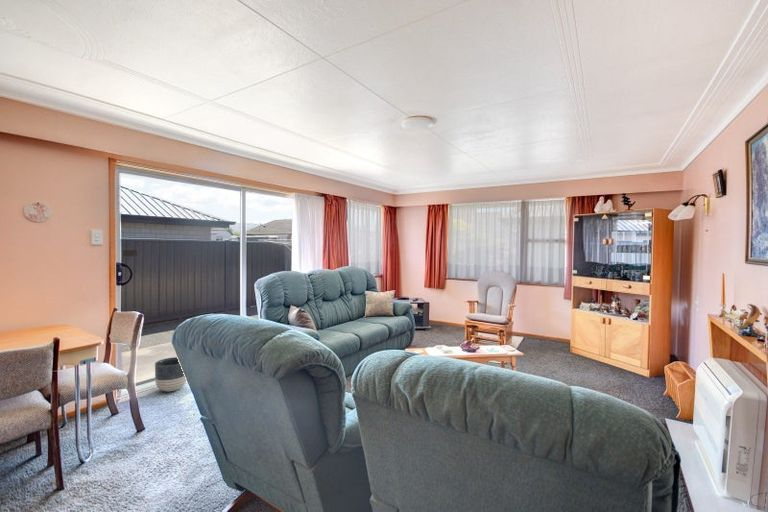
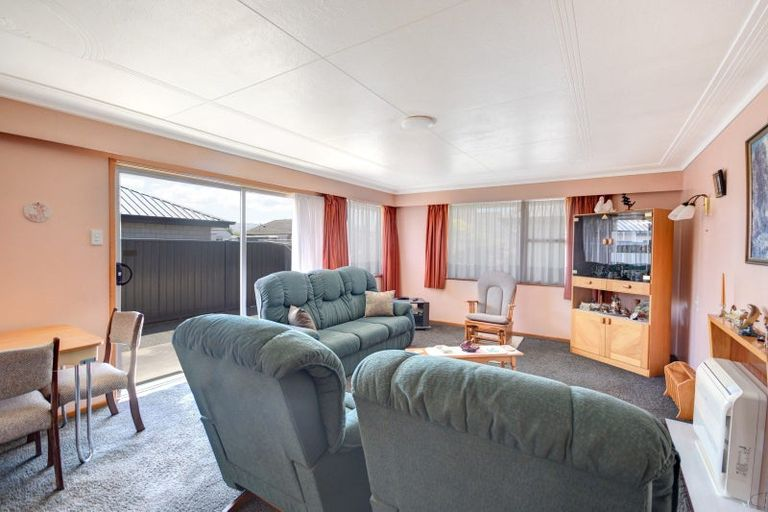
- planter [154,356,187,392]
